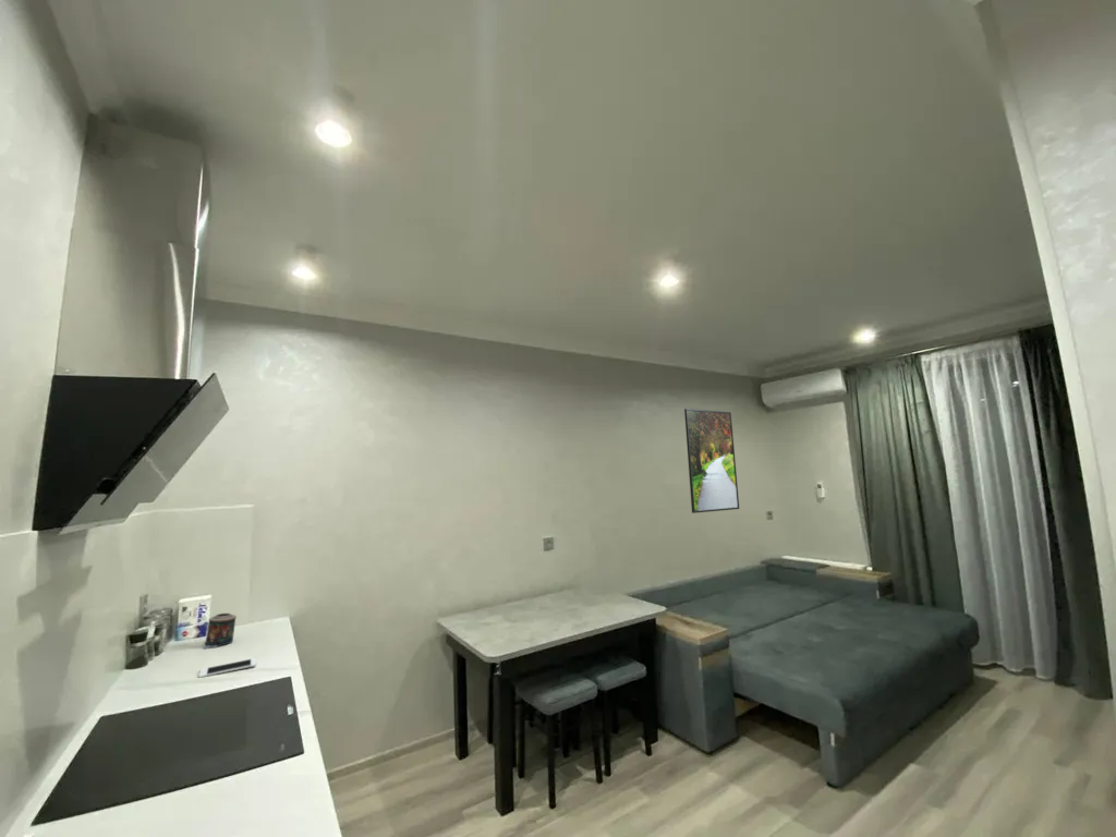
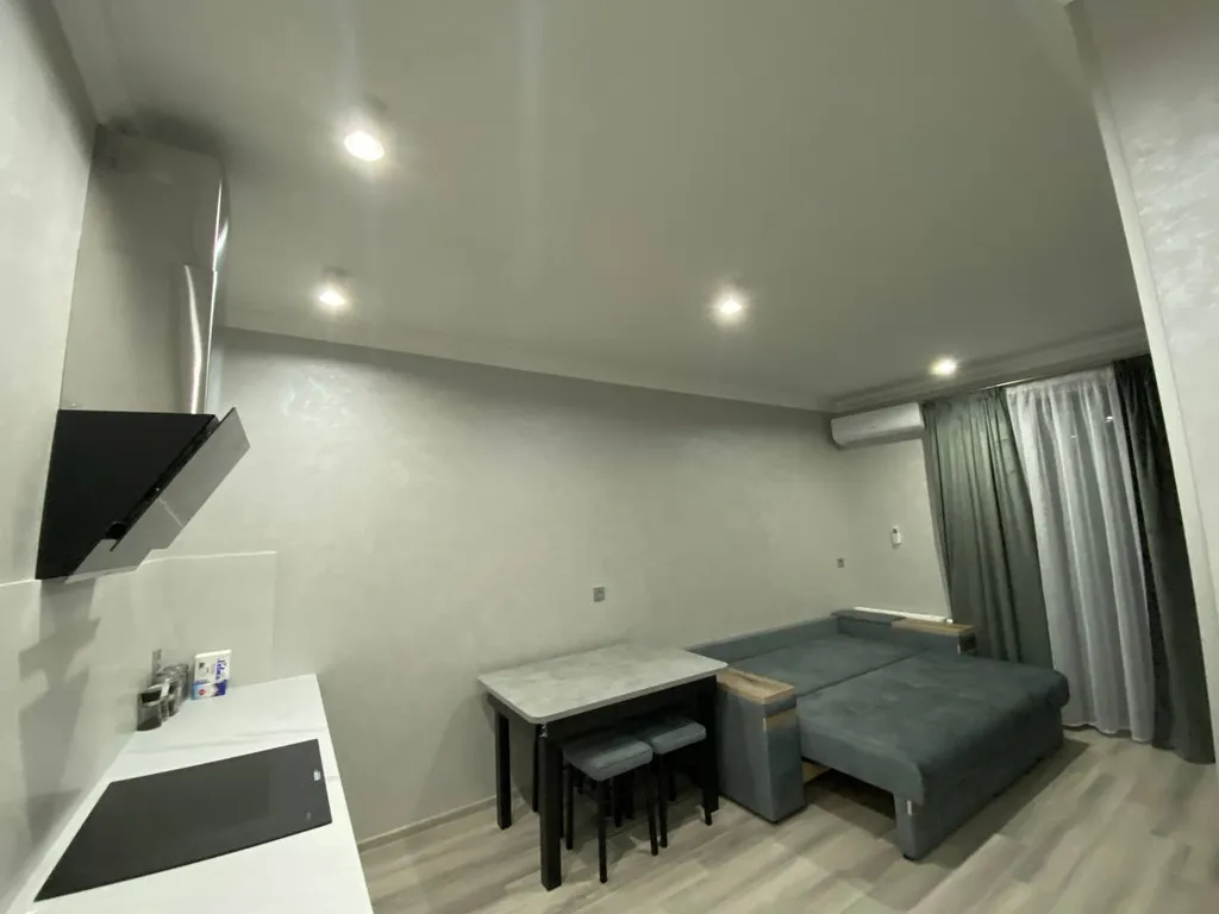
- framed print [683,408,740,514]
- cell phone [197,657,257,679]
- candle [203,612,238,651]
